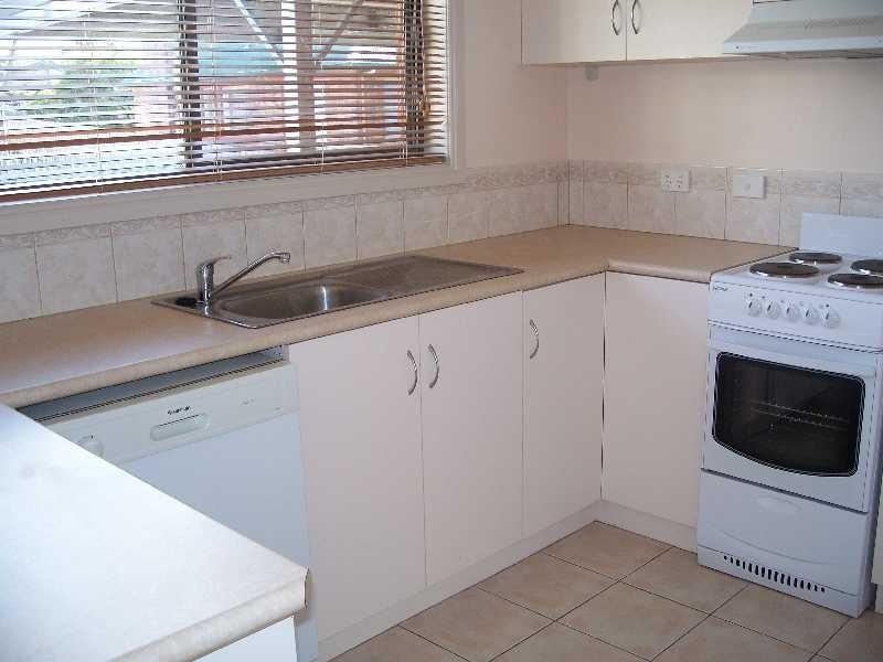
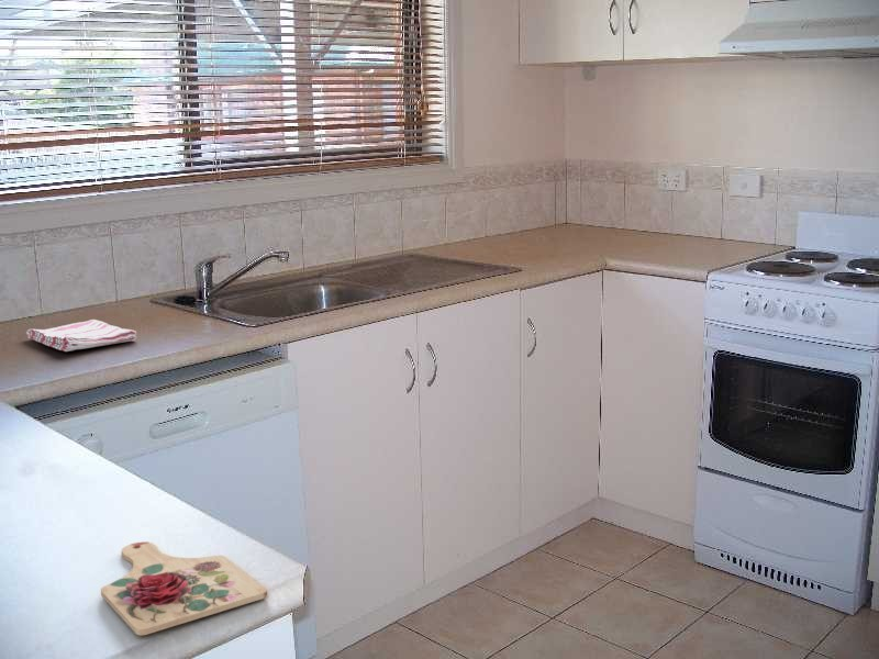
+ cutting board [100,541,268,637]
+ dish towel [25,319,137,353]
